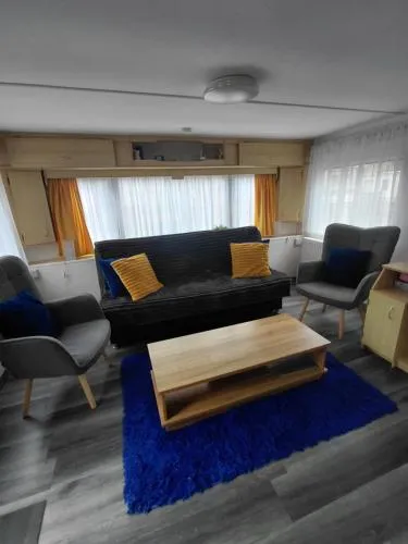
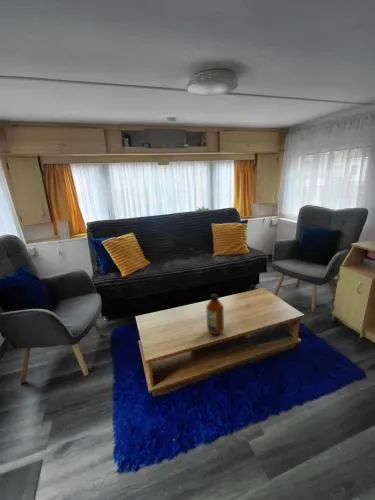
+ bottle [205,293,225,335]
